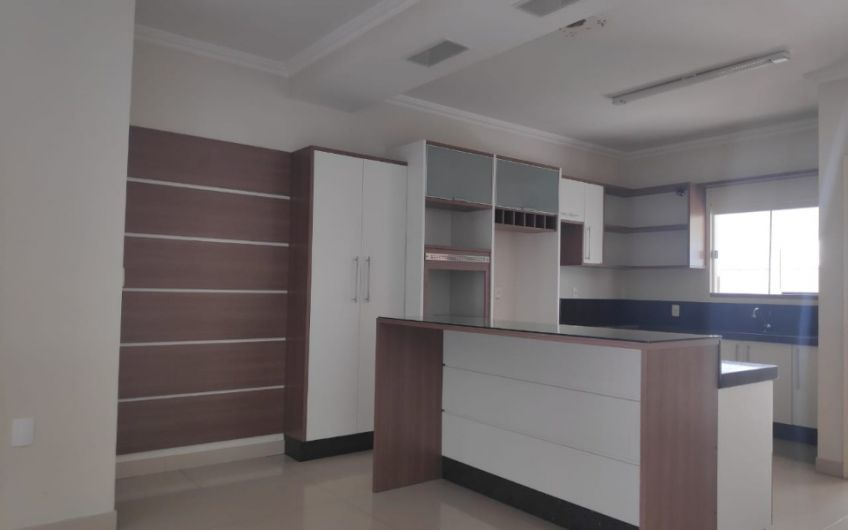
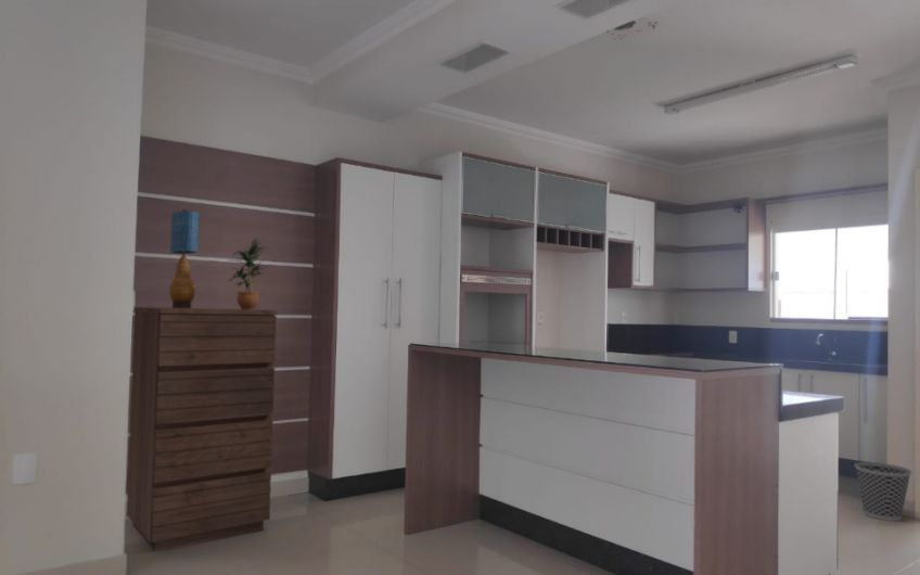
+ wastebasket [854,461,912,522]
+ table lamp [168,208,200,308]
+ potted plant [228,237,270,310]
+ dresser [126,306,279,552]
